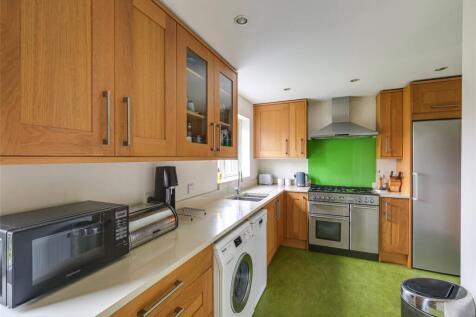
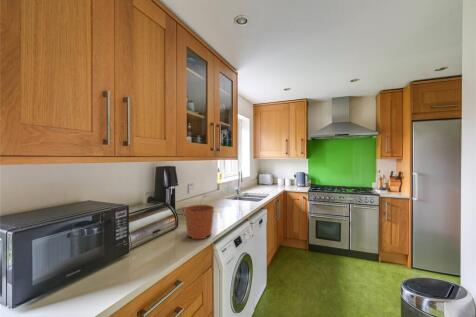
+ plant pot [184,194,215,240]
